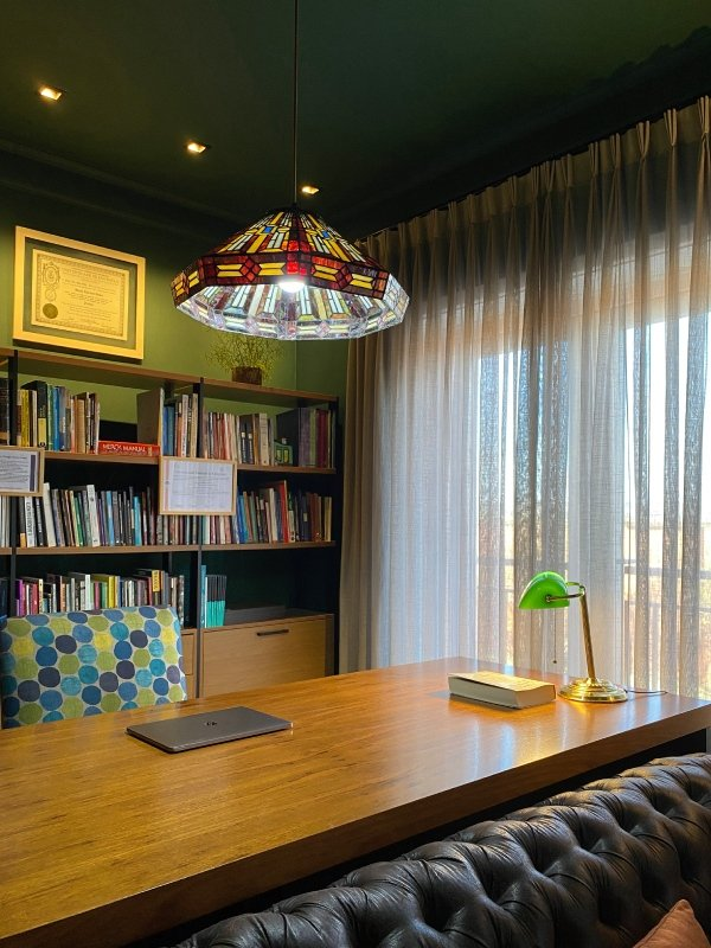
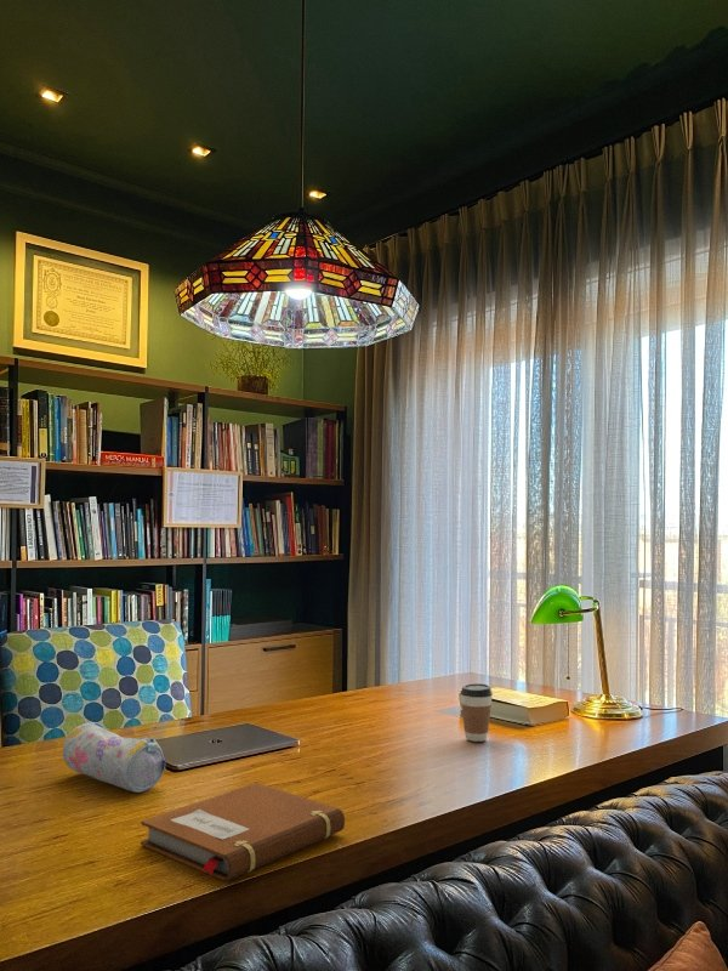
+ pencil case [62,721,166,794]
+ coffee cup [460,682,494,743]
+ notebook [140,782,346,882]
